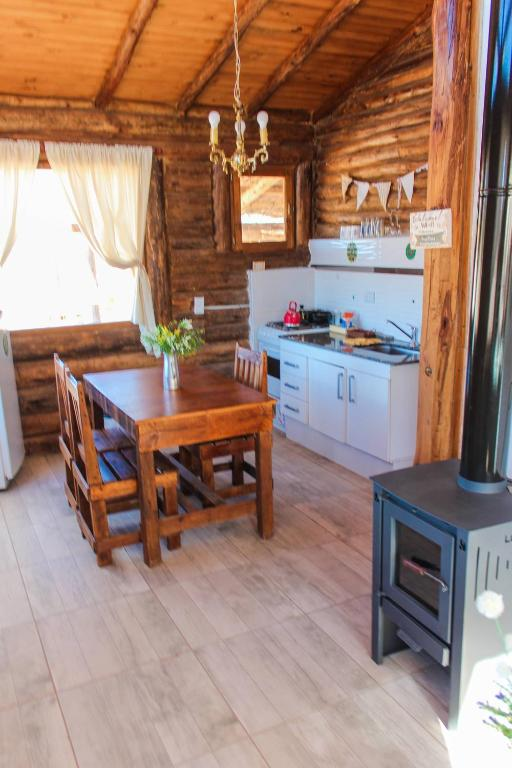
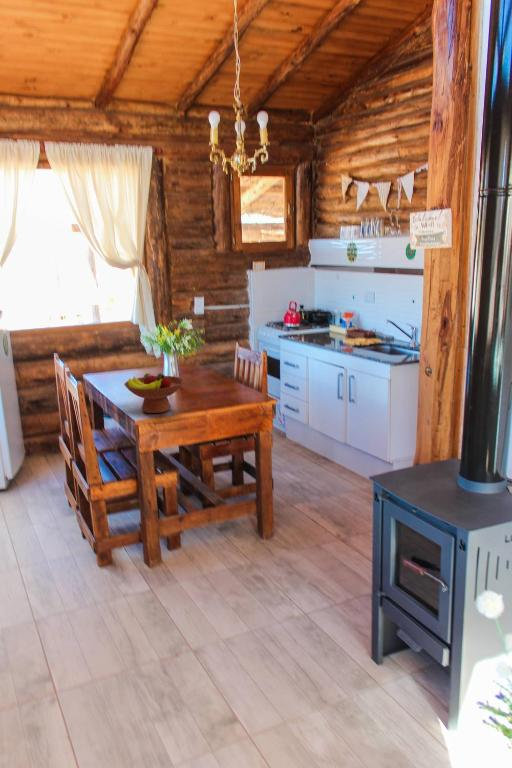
+ fruit bowl [123,372,186,414]
